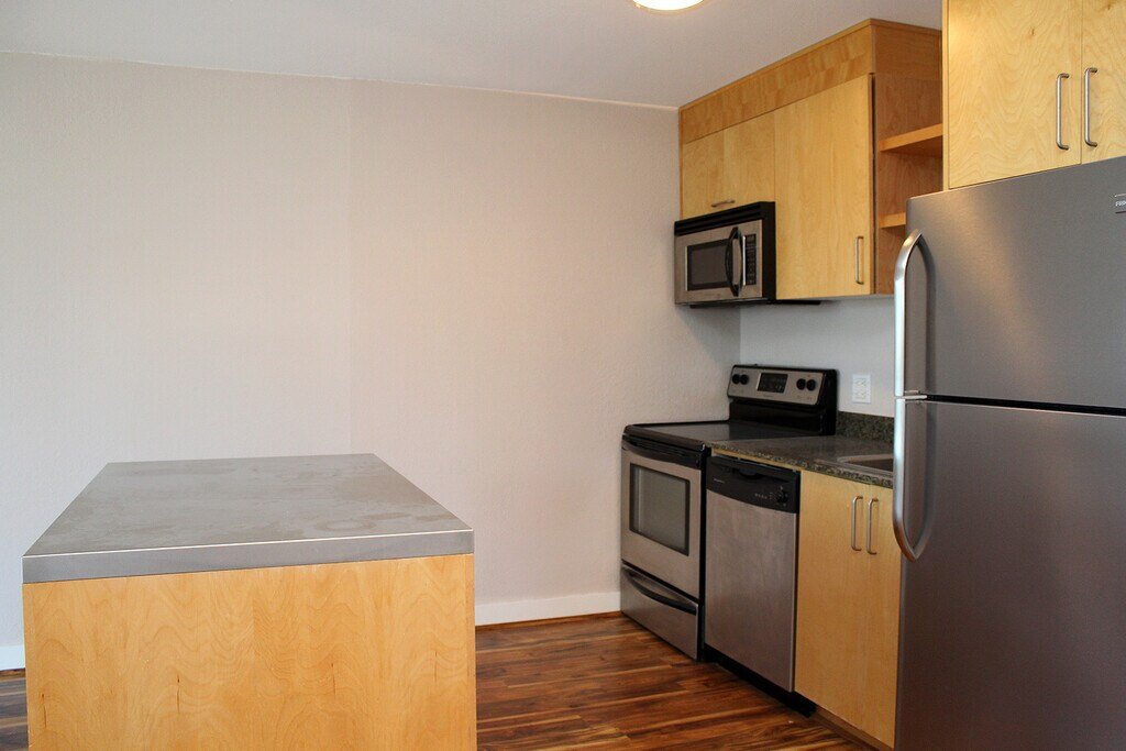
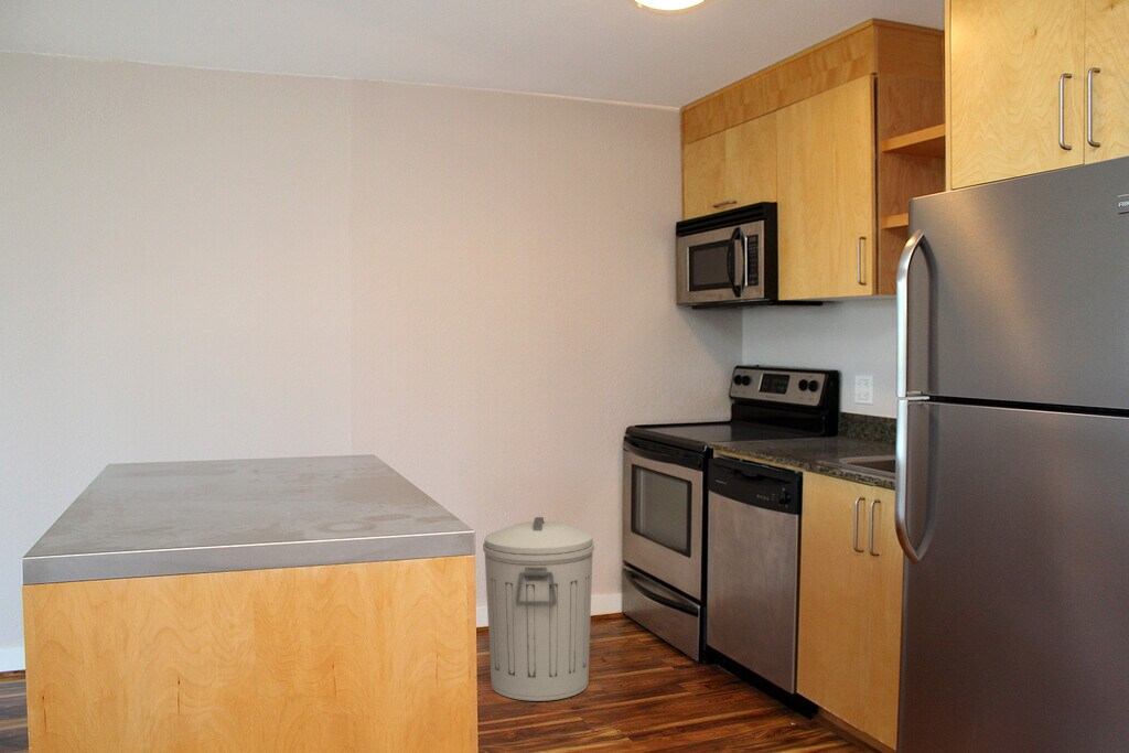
+ trash can [482,516,595,702]
